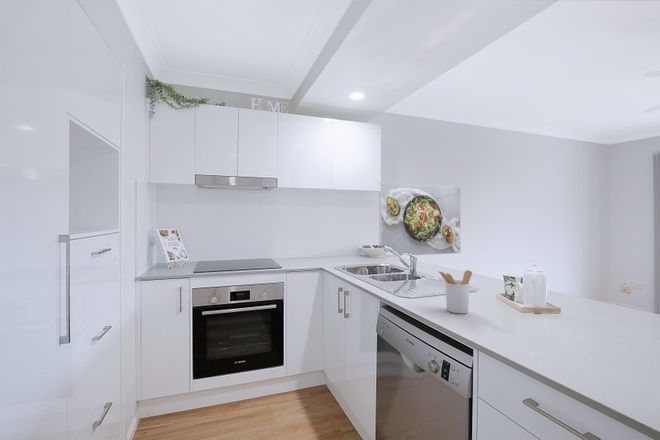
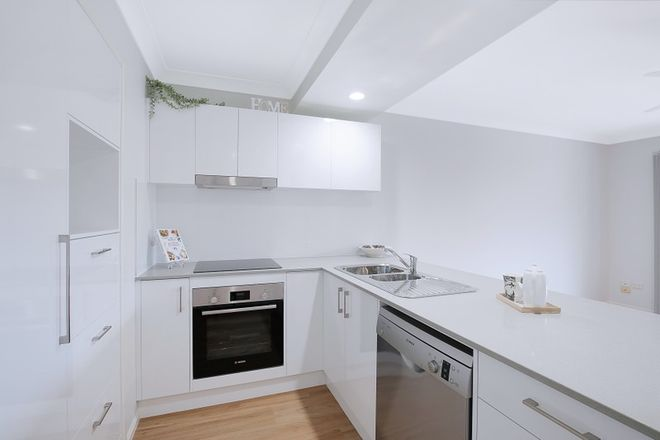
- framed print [378,182,462,257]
- utensil holder [437,269,473,314]
